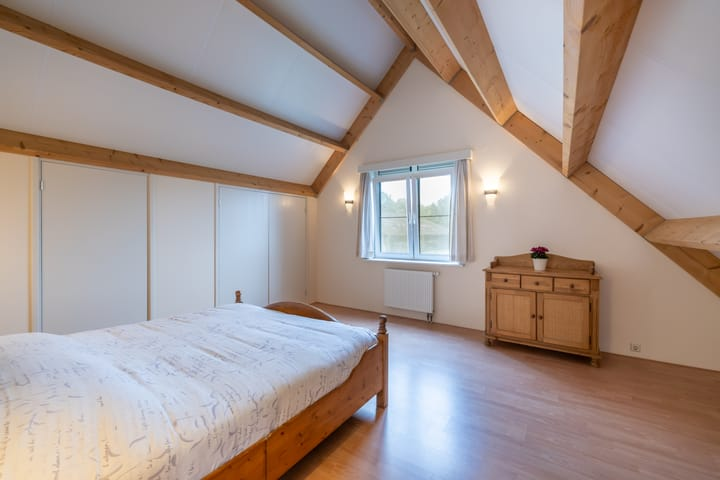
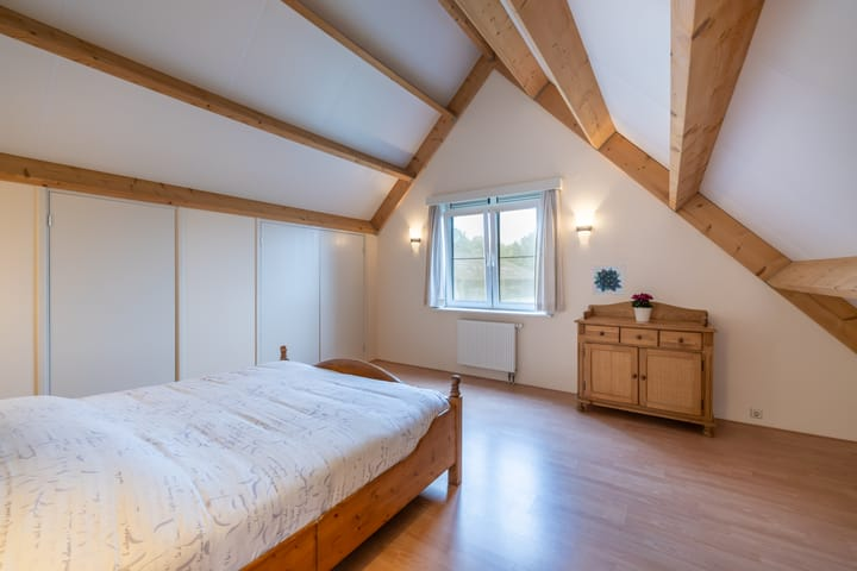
+ wall art [592,264,626,296]
